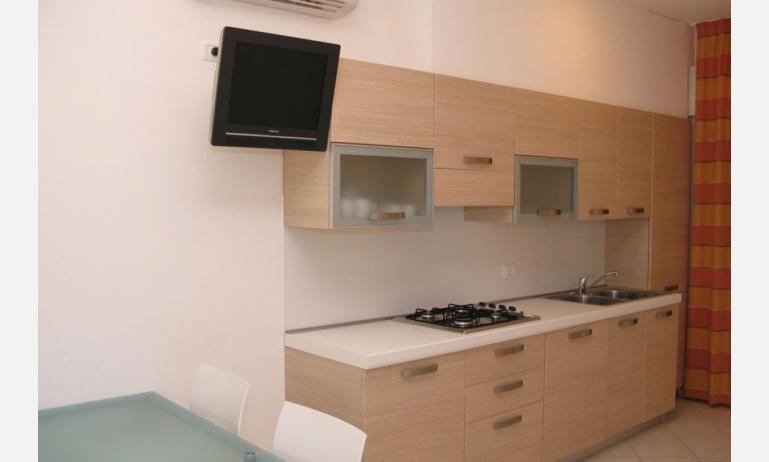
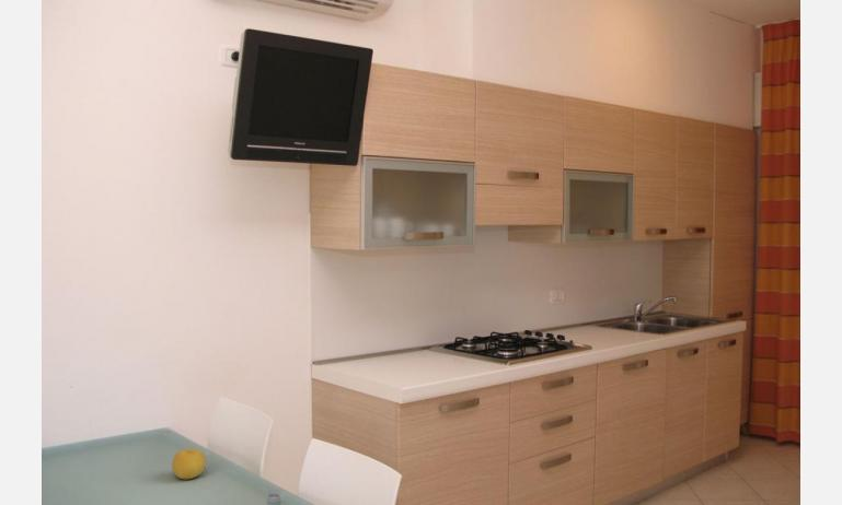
+ fruit [171,447,207,480]
